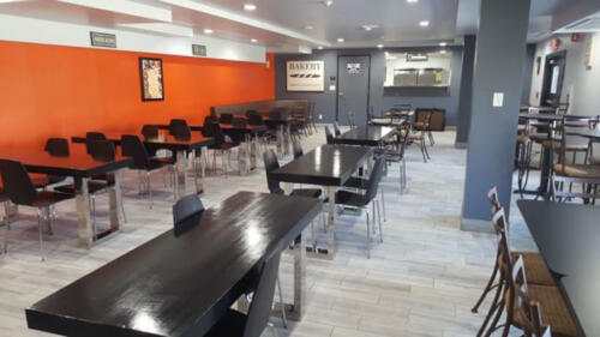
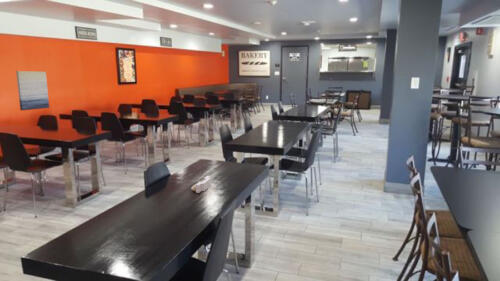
+ architectural model [190,175,212,194]
+ wall art [15,70,50,111]
